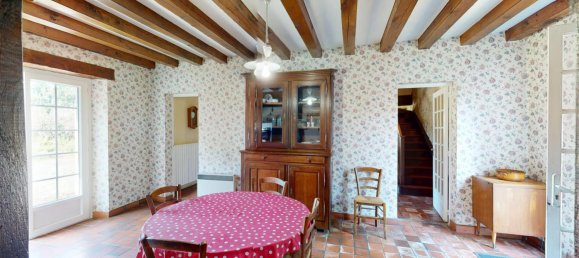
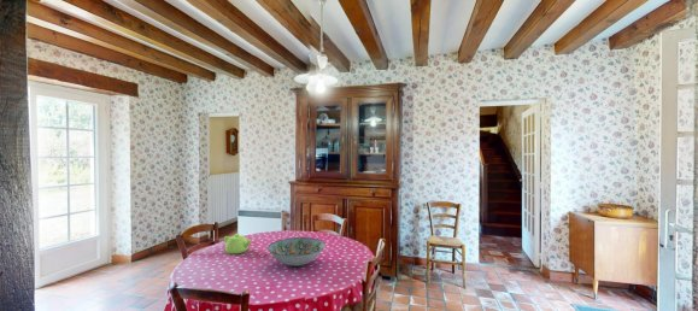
+ teapot [223,233,253,256]
+ decorative bowl [266,236,327,268]
